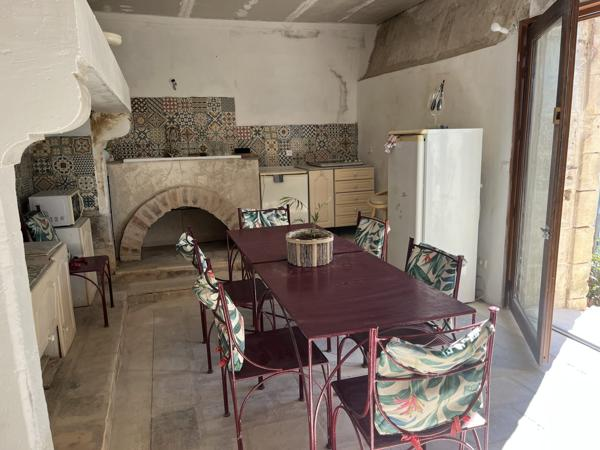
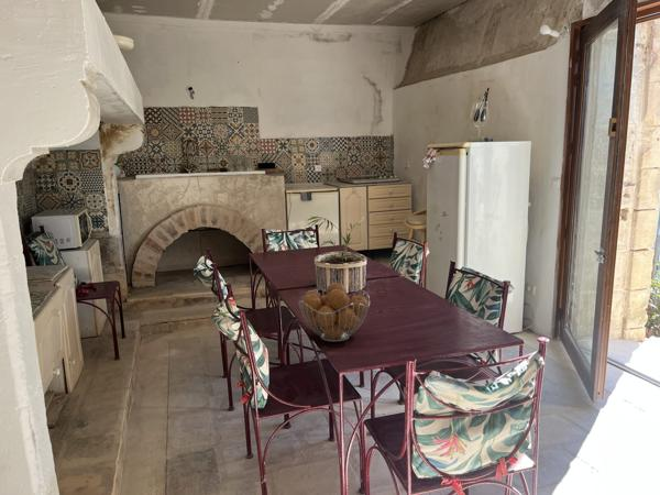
+ fruit basket [297,282,371,343]
